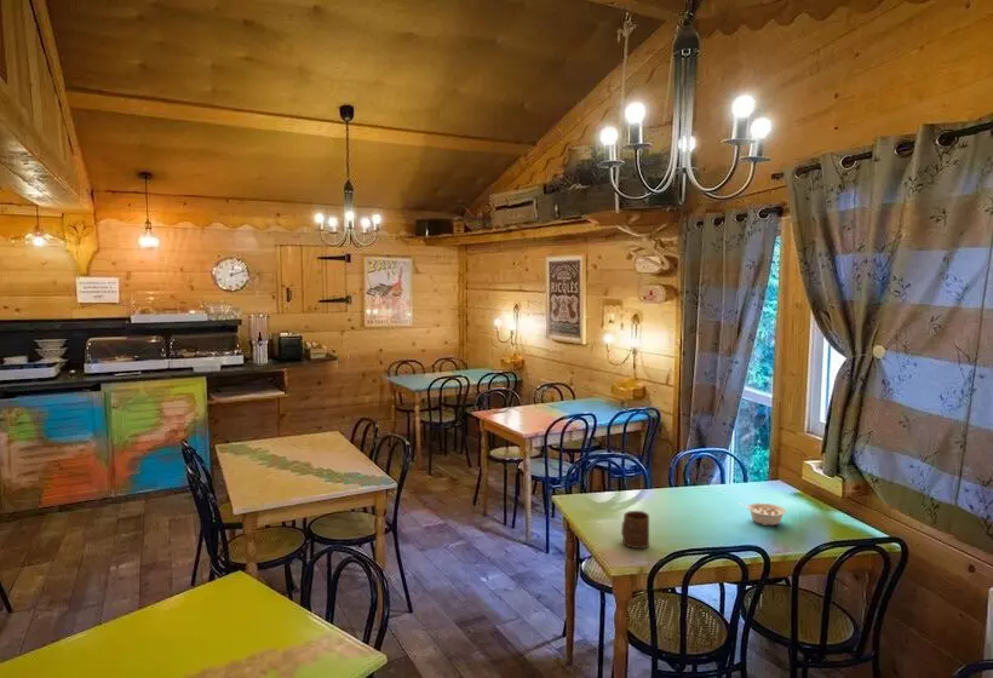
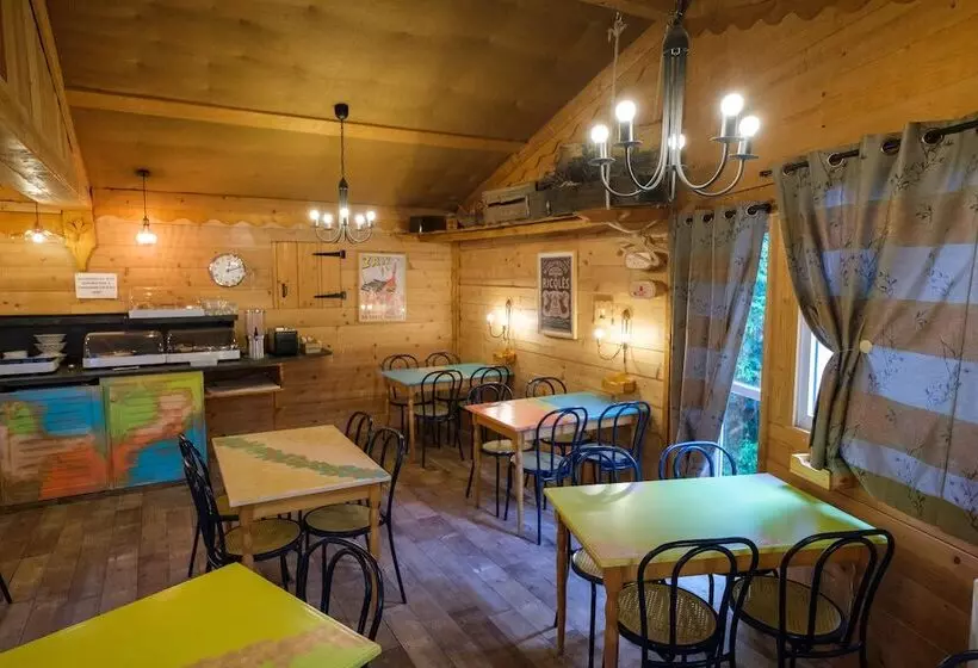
- cup [620,510,650,550]
- legume [739,502,787,527]
